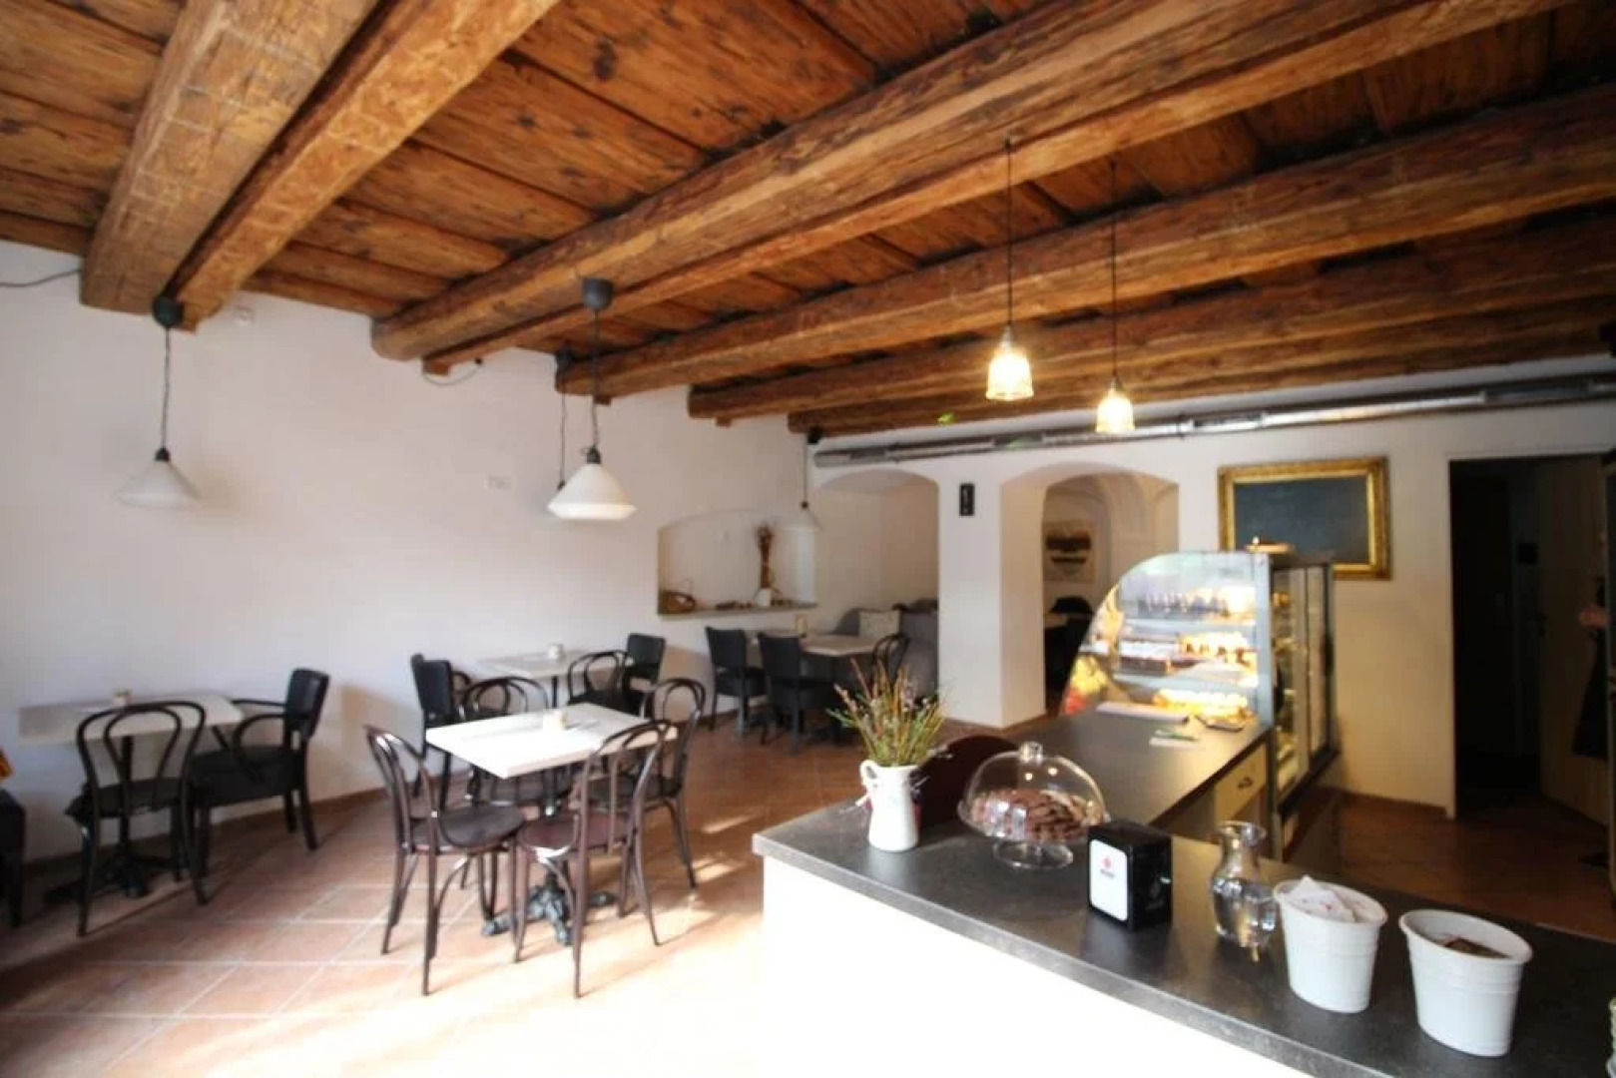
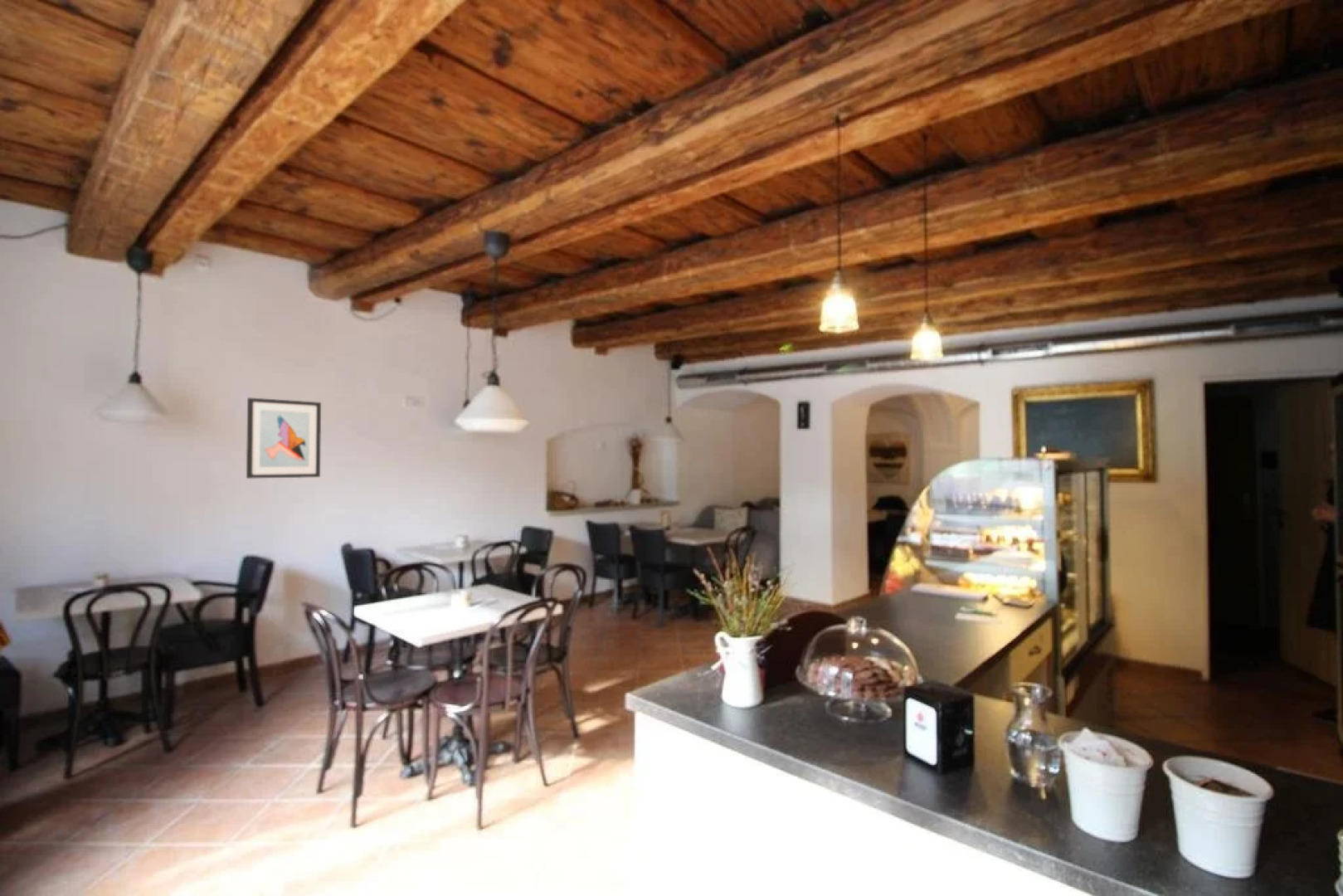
+ wall art [246,397,322,480]
